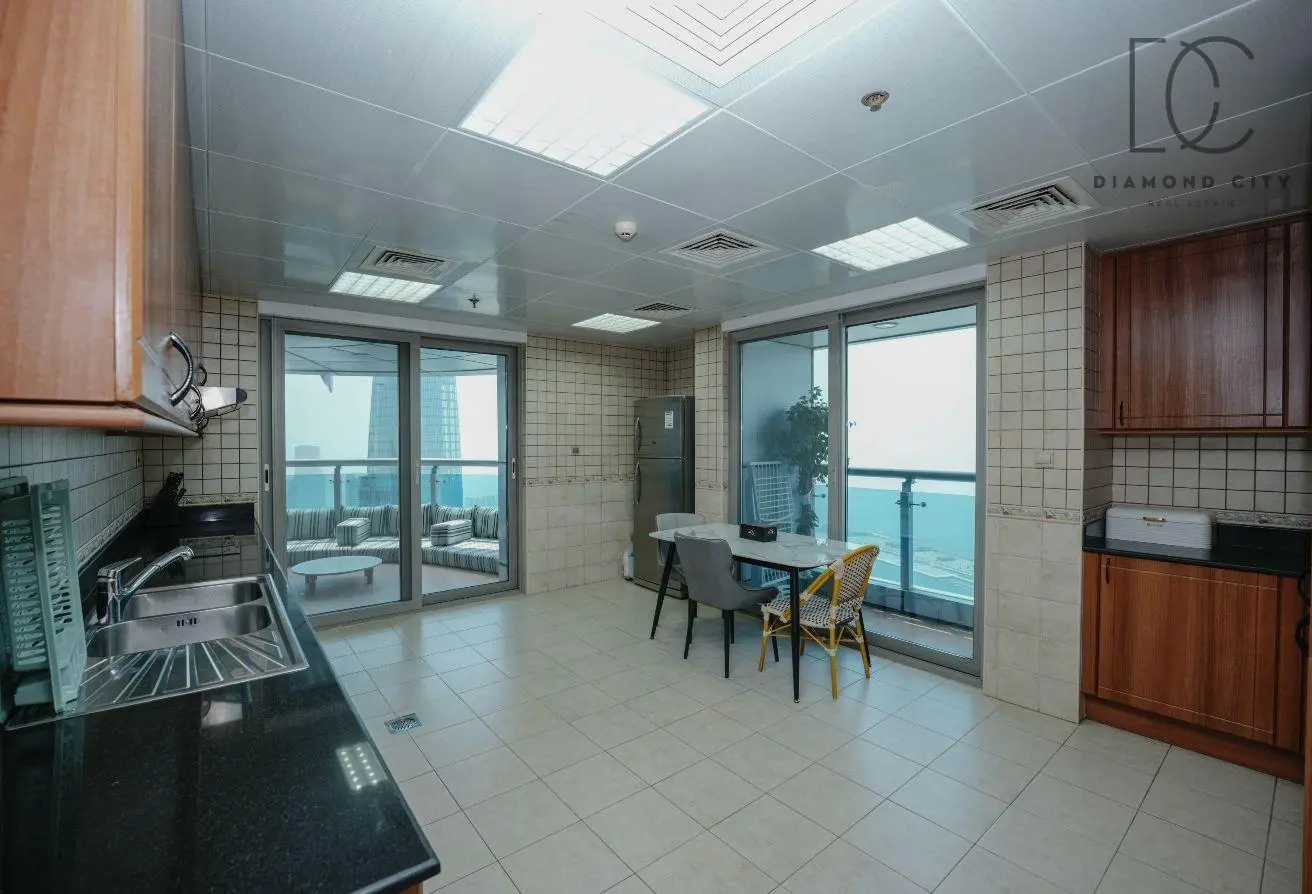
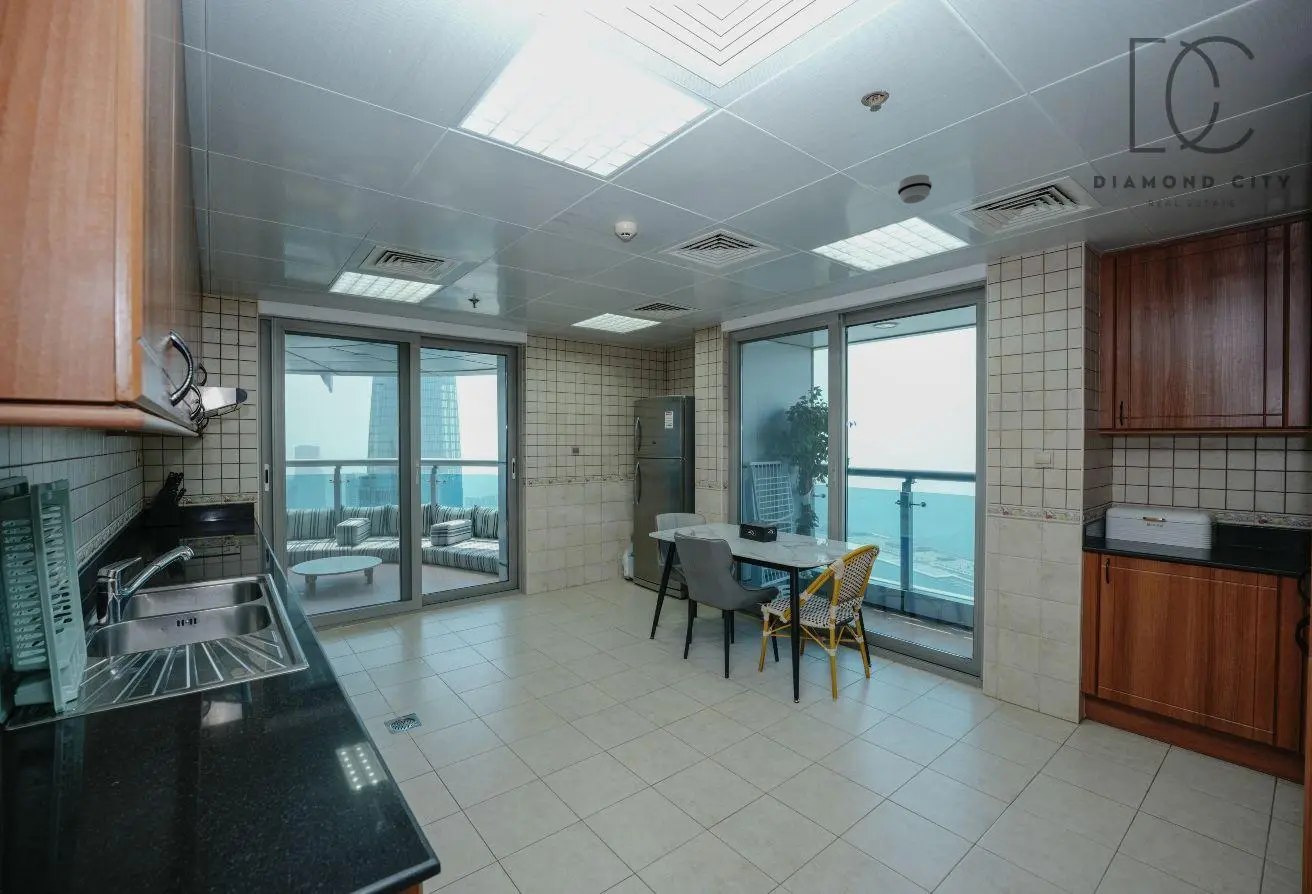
+ smoke detector [897,174,933,205]
